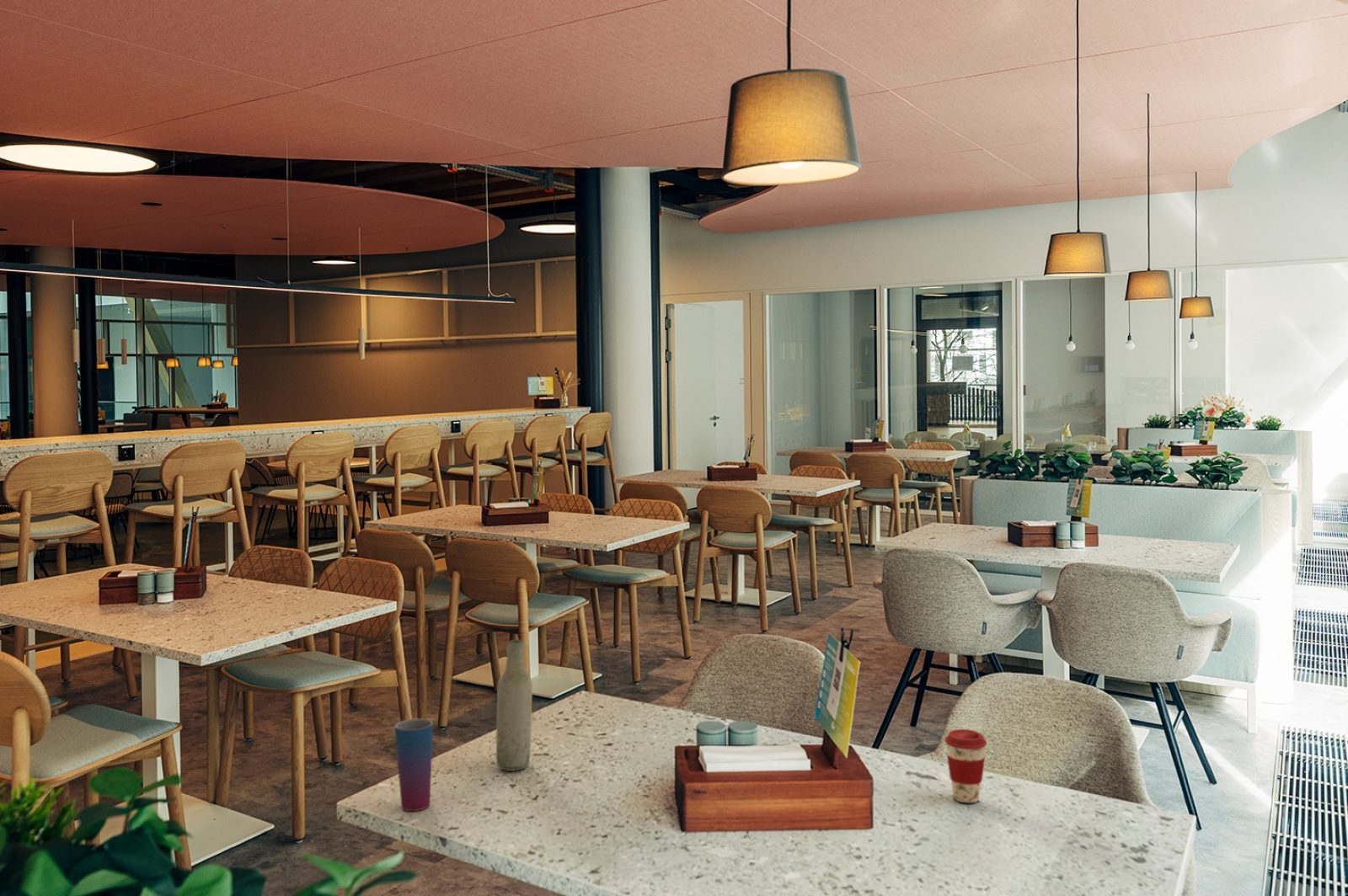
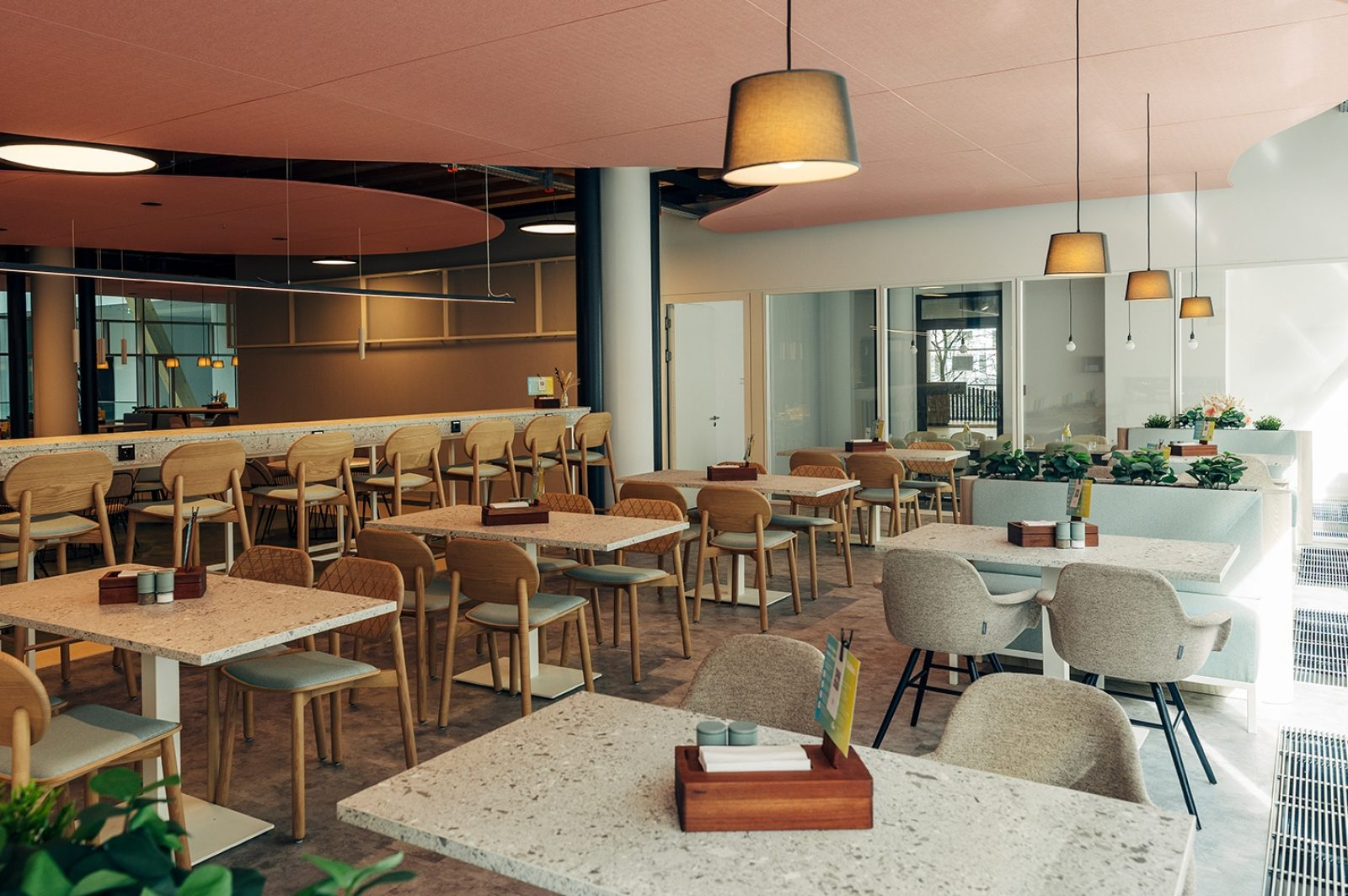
- bottle [495,639,533,772]
- coffee cup [944,728,987,803]
- cup [393,717,434,812]
